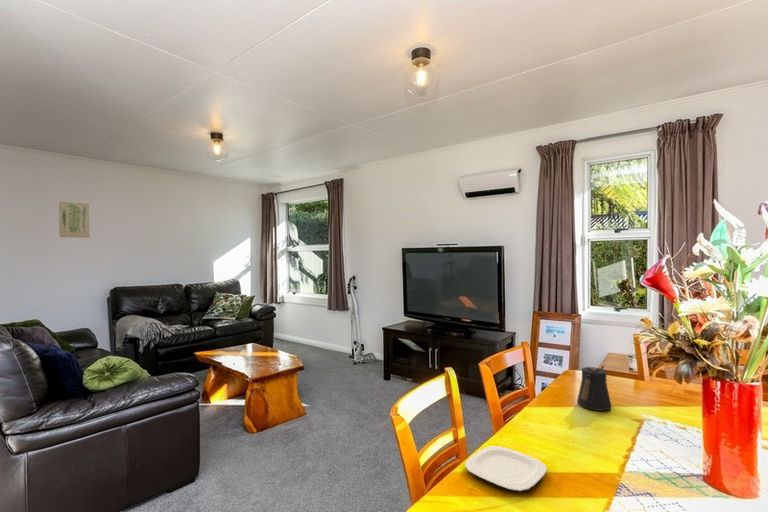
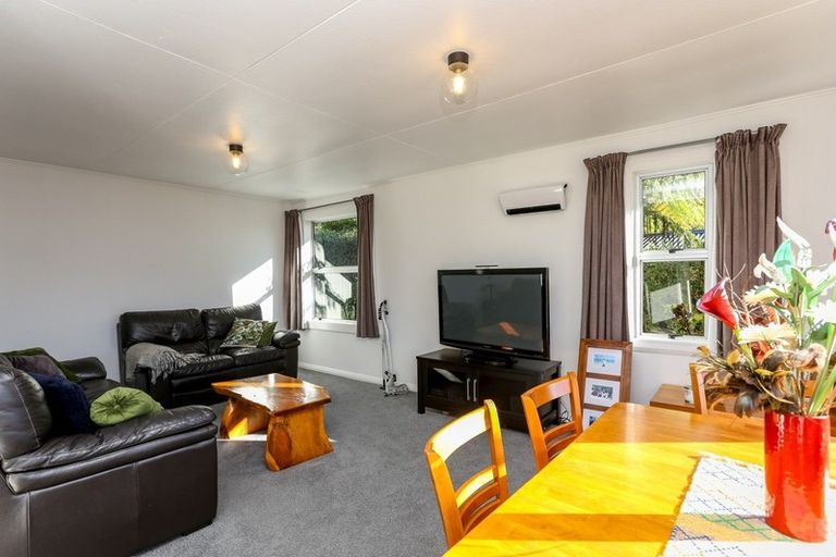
- wall art [58,201,91,239]
- kettle [576,364,613,412]
- plate [464,445,548,492]
